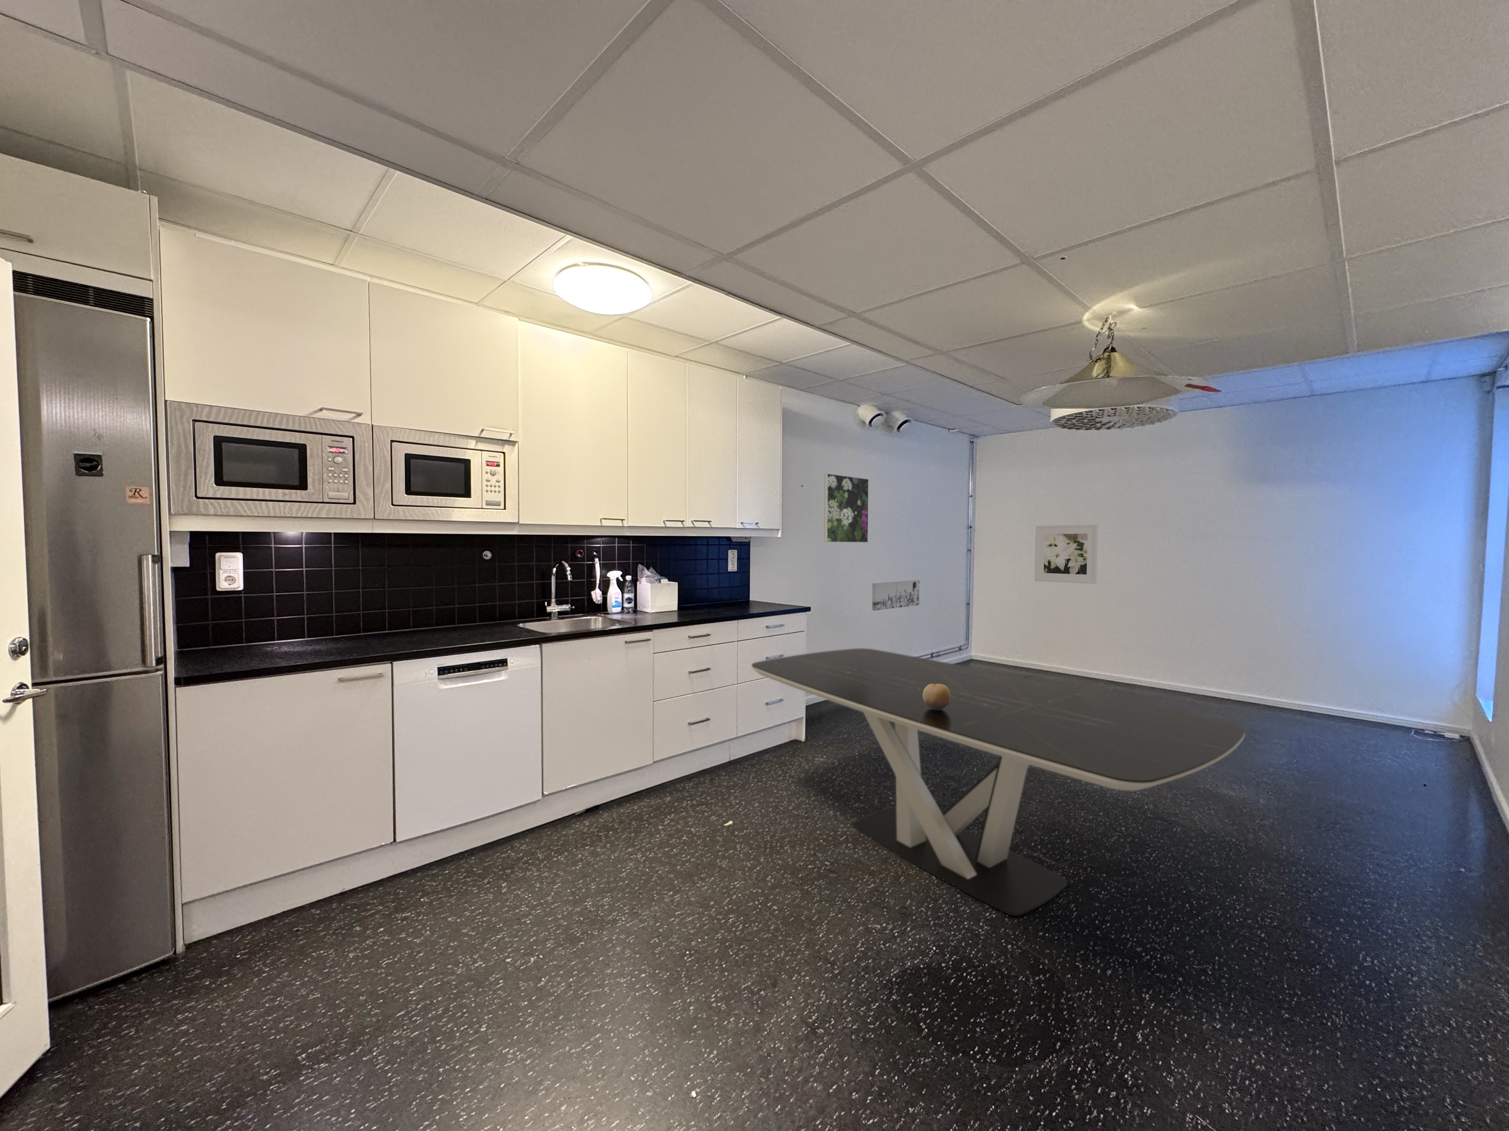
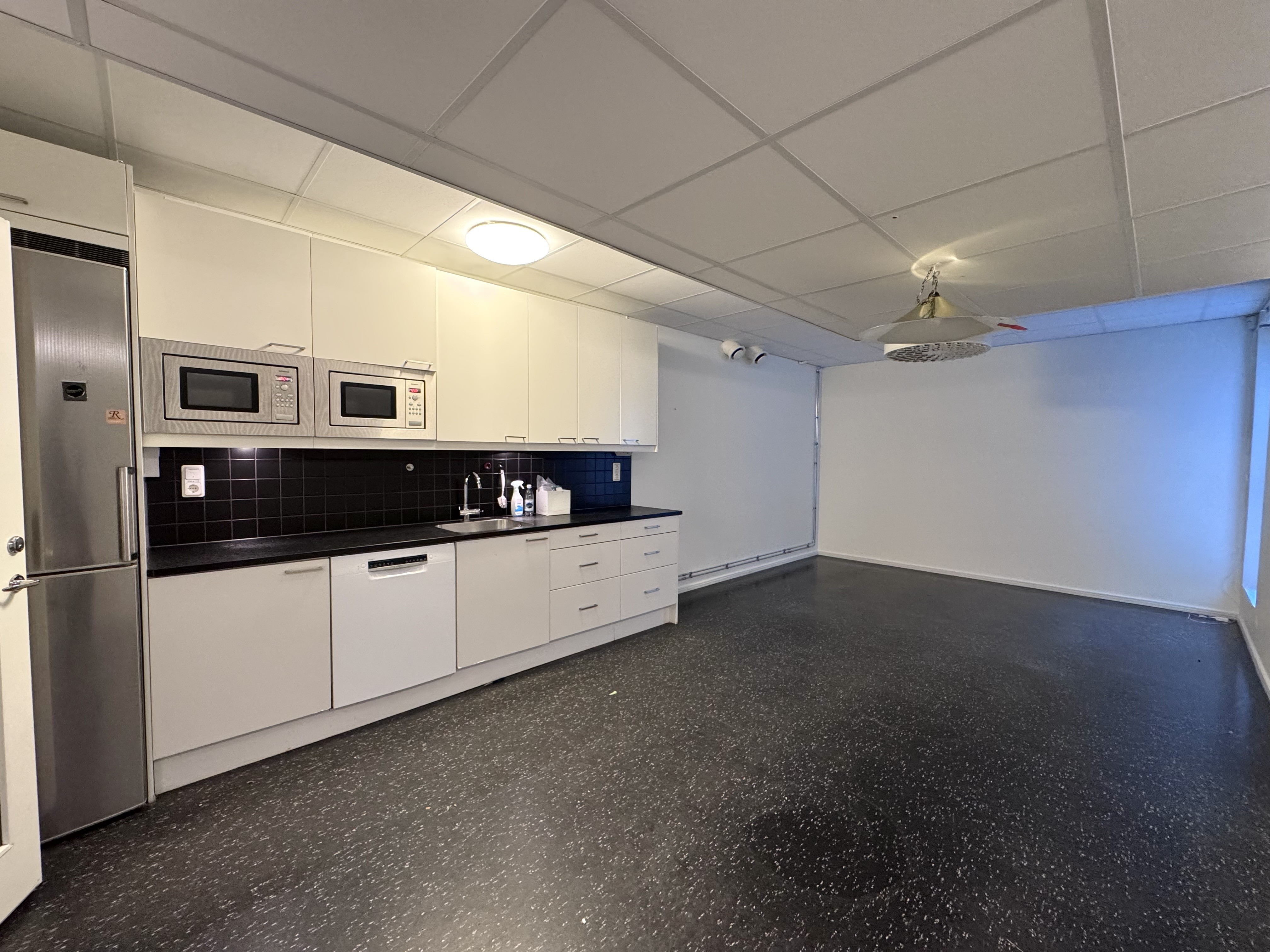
- wall art [872,580,920,611]
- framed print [823,473,869,543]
- fruit [922,683,951,709]
- dining table [751,647,1246,916]
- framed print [1035,524,1098,585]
